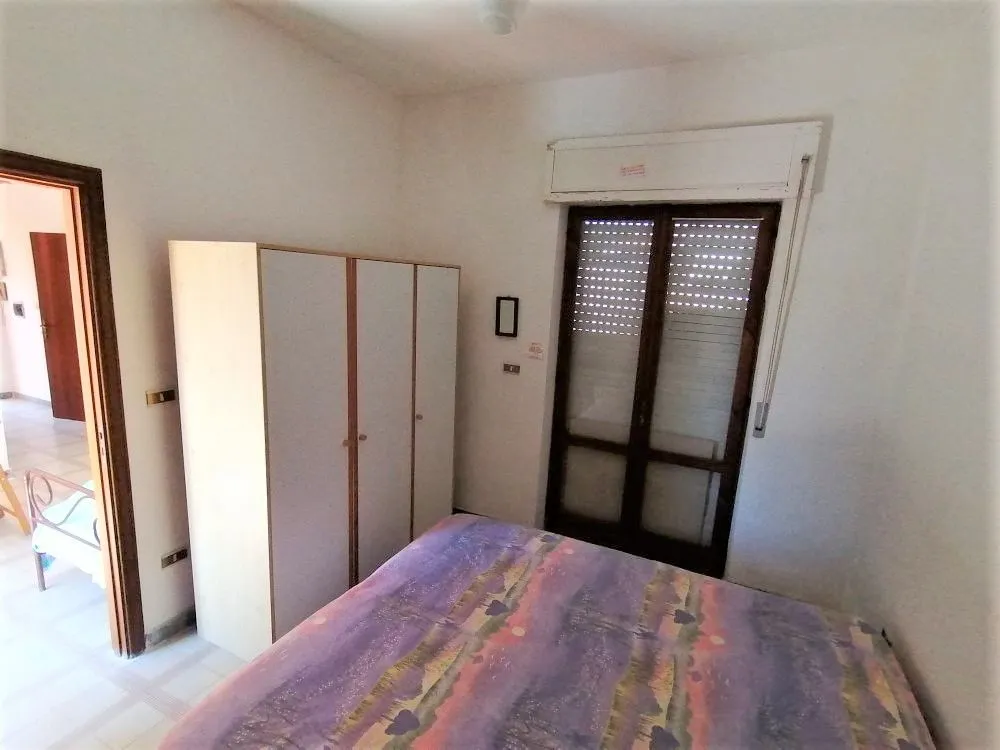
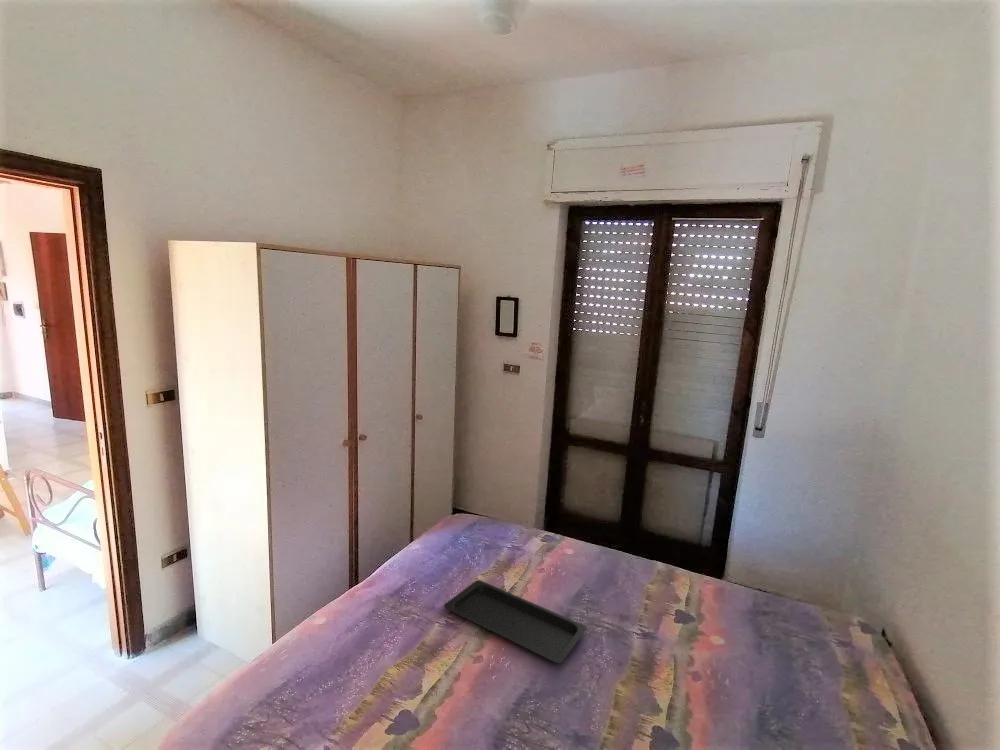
+ serving tray [443,579,588,664]
